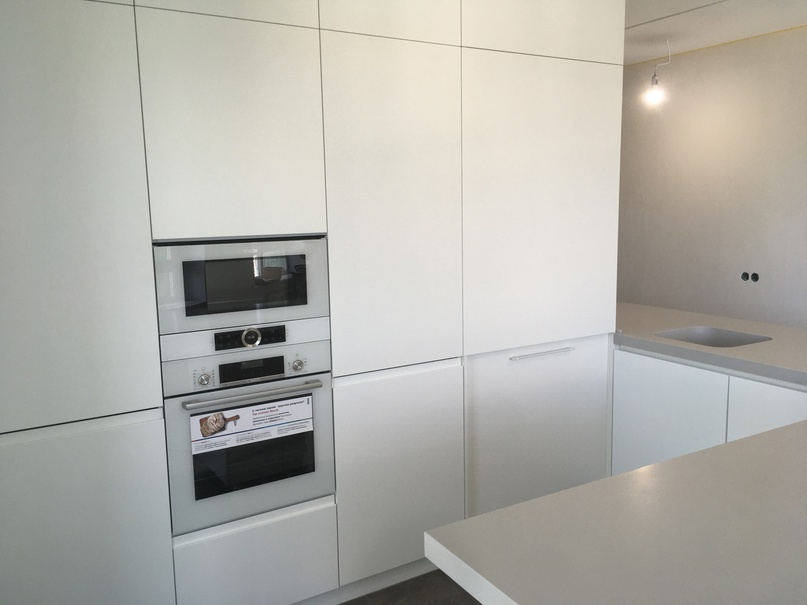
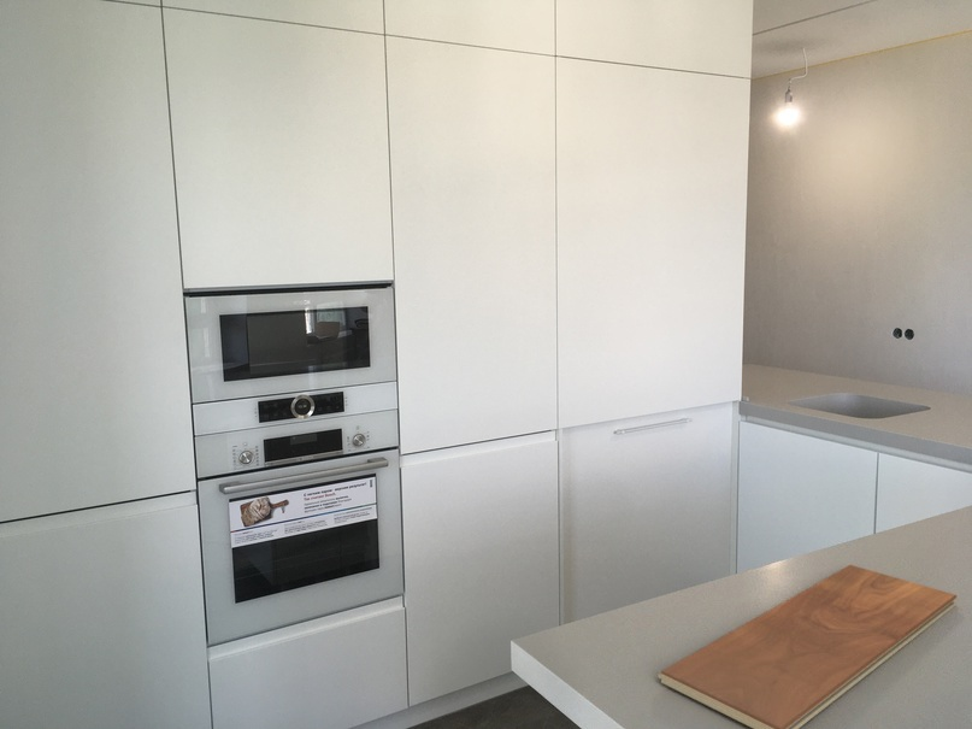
+ chopping board [656,564,958,729]
